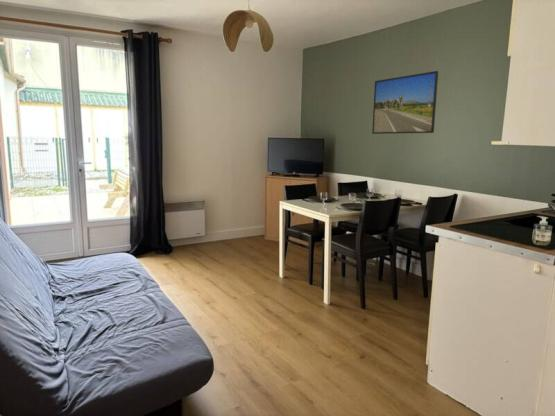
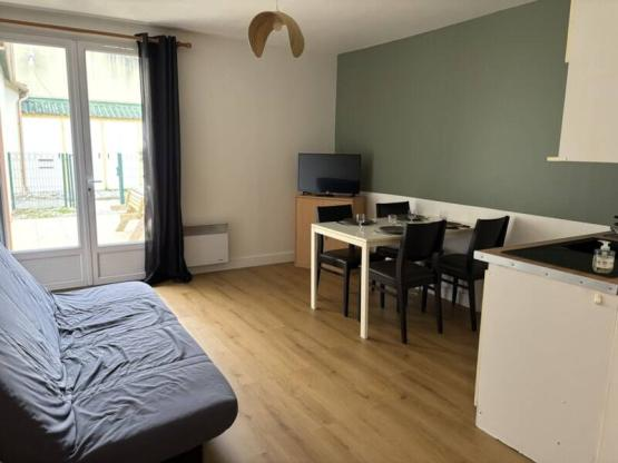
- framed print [371,70,439,135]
